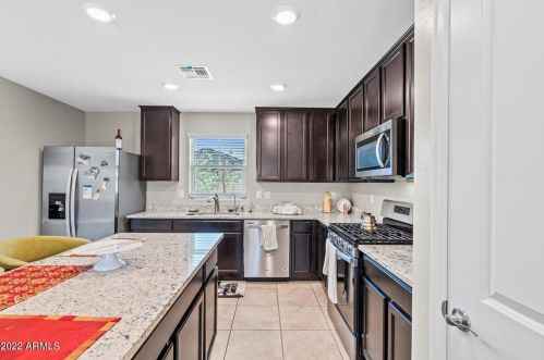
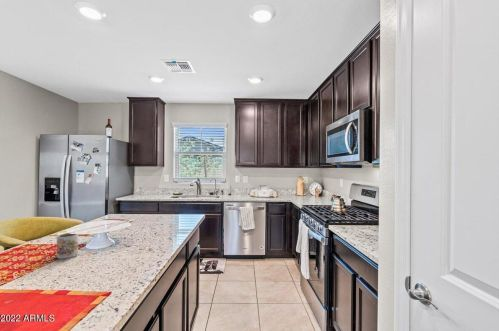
+ mug [55,232,79,260]
